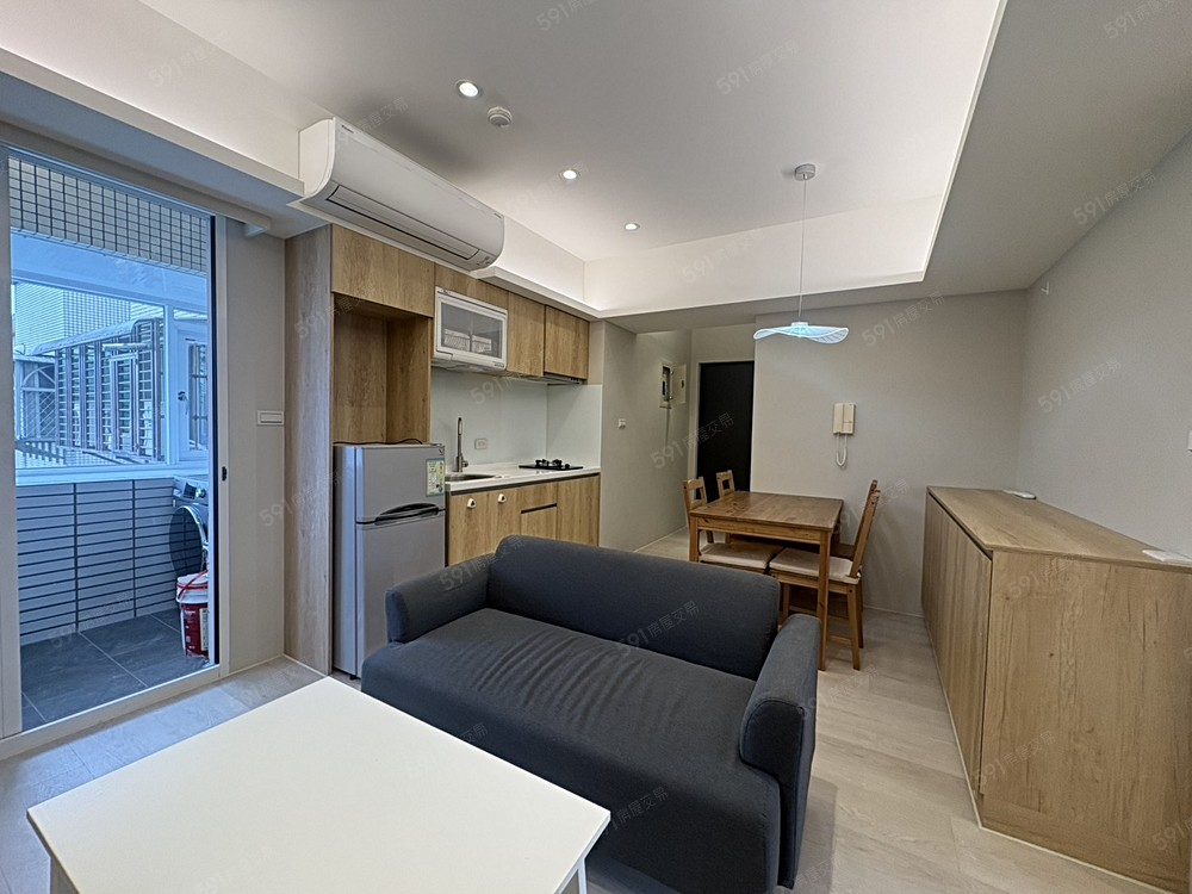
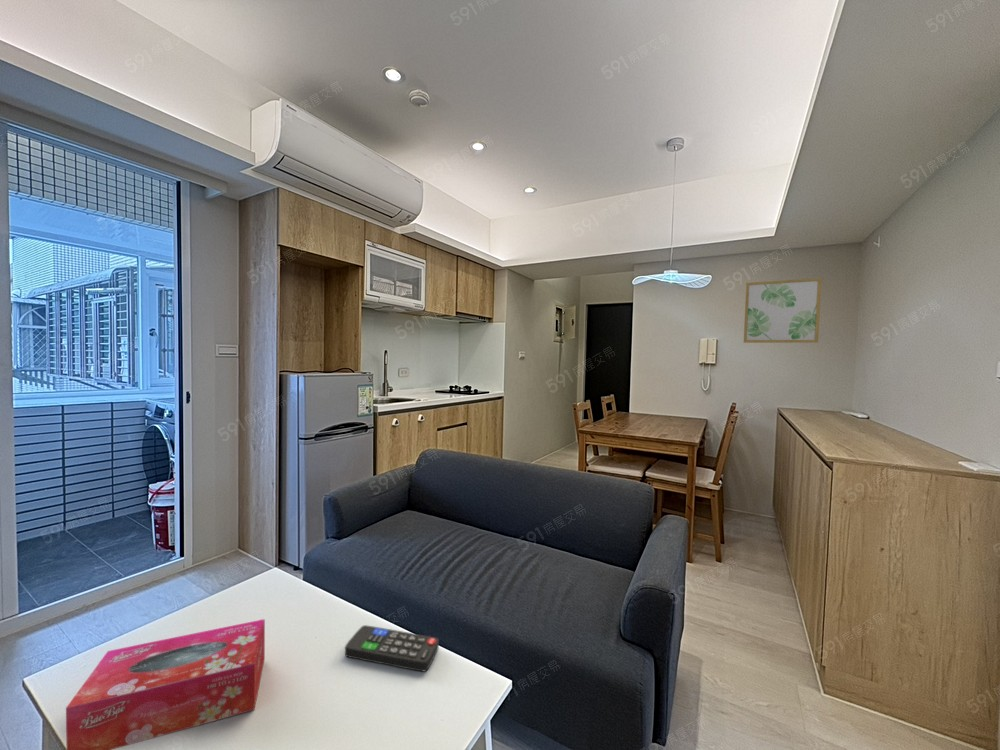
+ wall art [743,277,823,344]
+ tissue box [65,618,266,750]
+ remote control [344,624,440,672]
